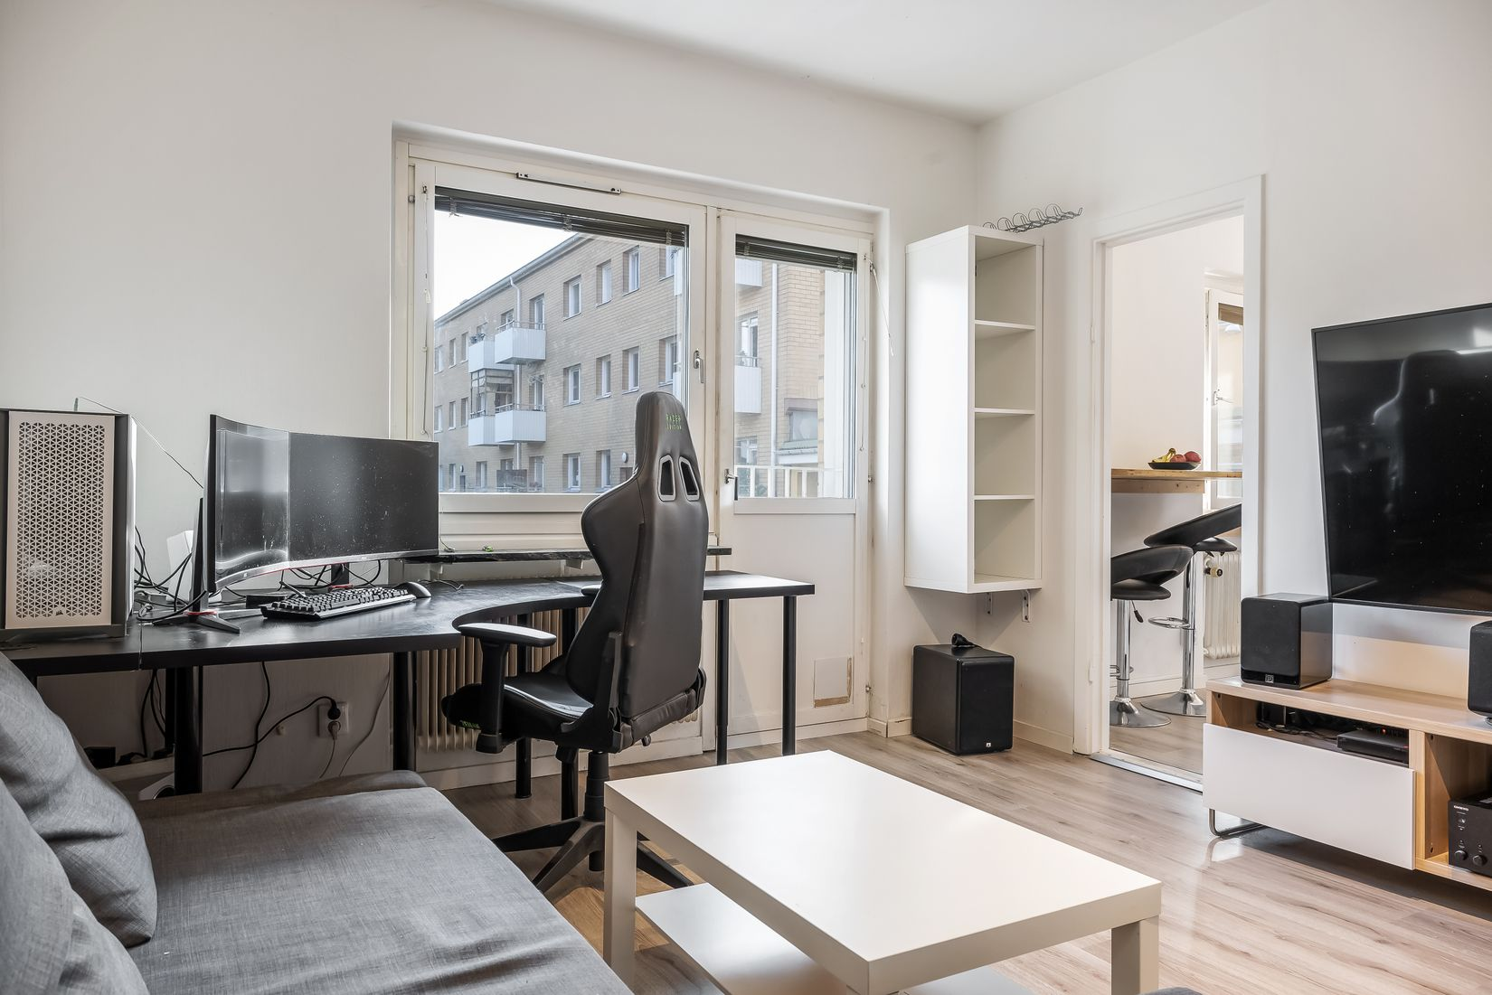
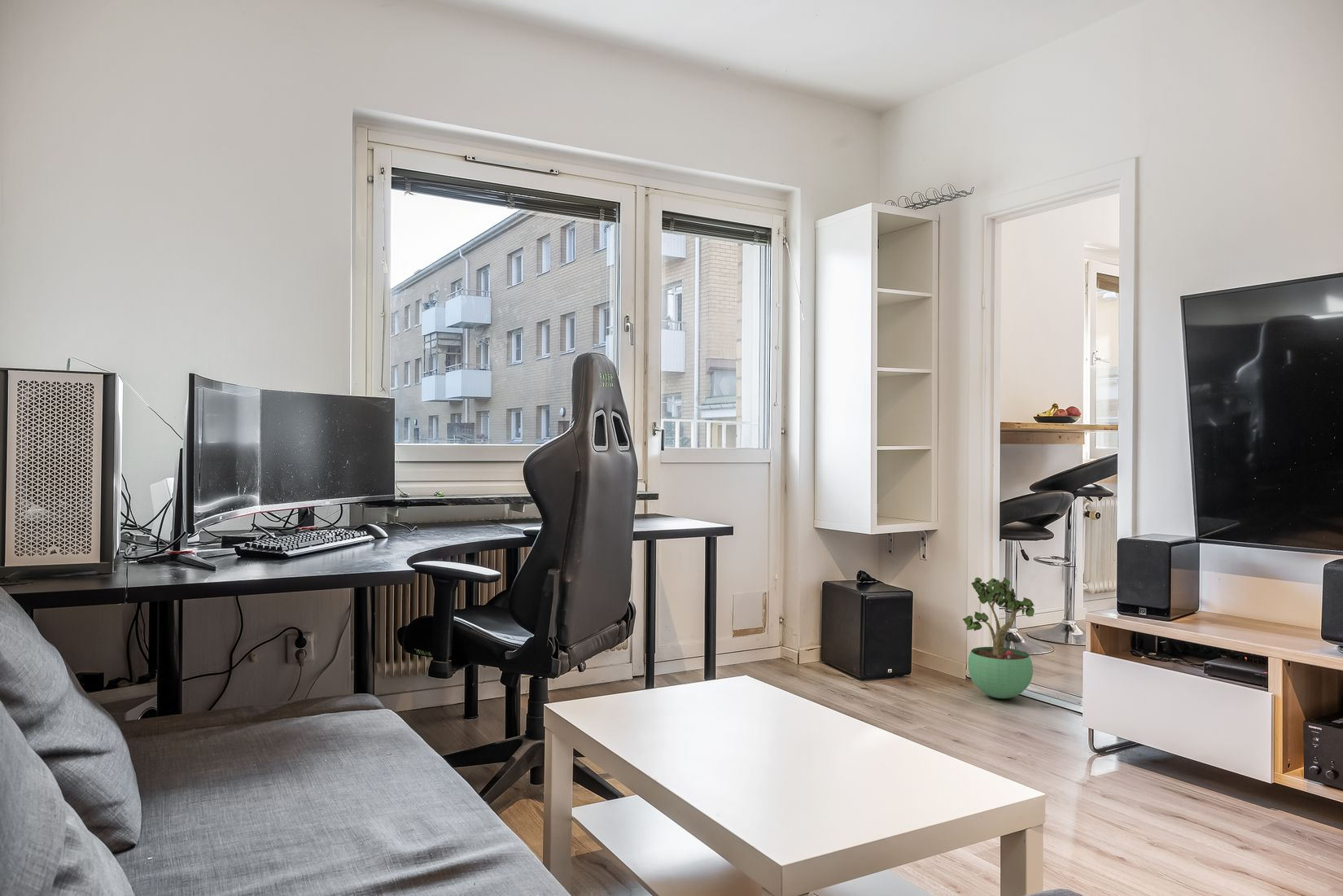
+ potted plant [962,577,1035,699]
